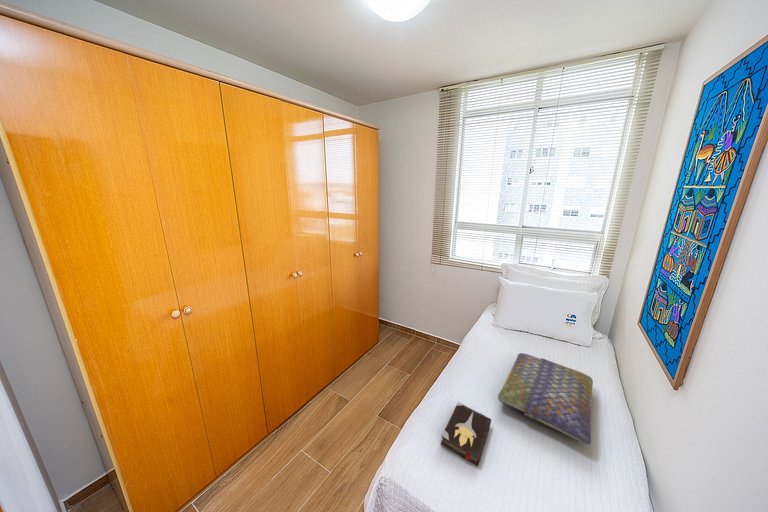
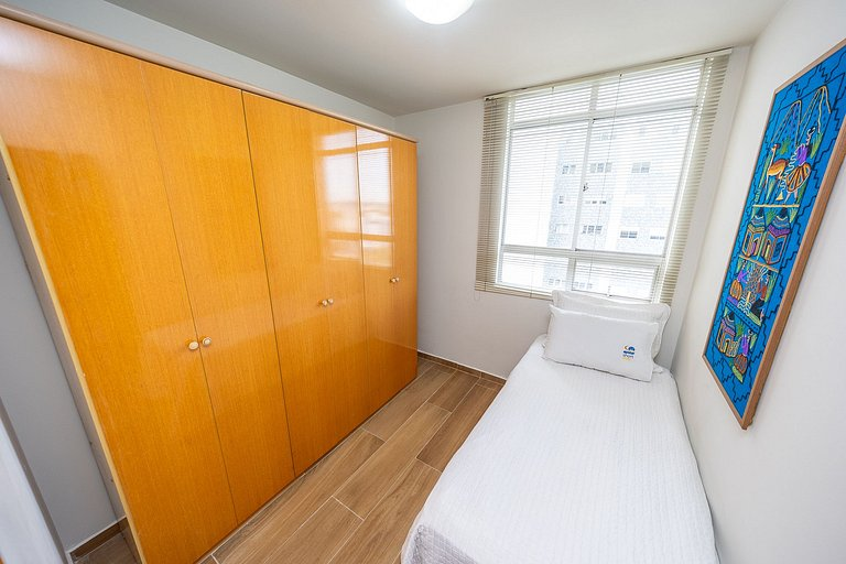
- hardback book [439,401,492,467]
- cushion [497,352,594,445]
